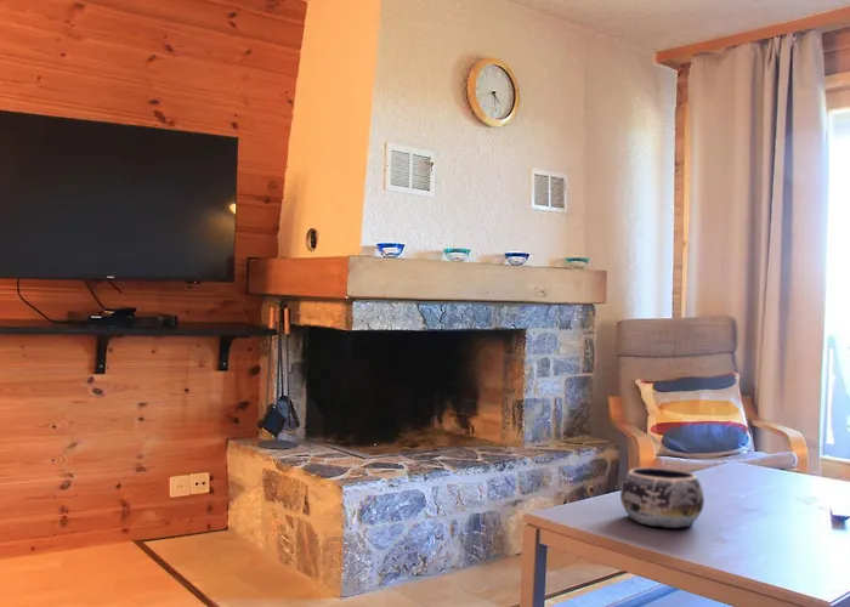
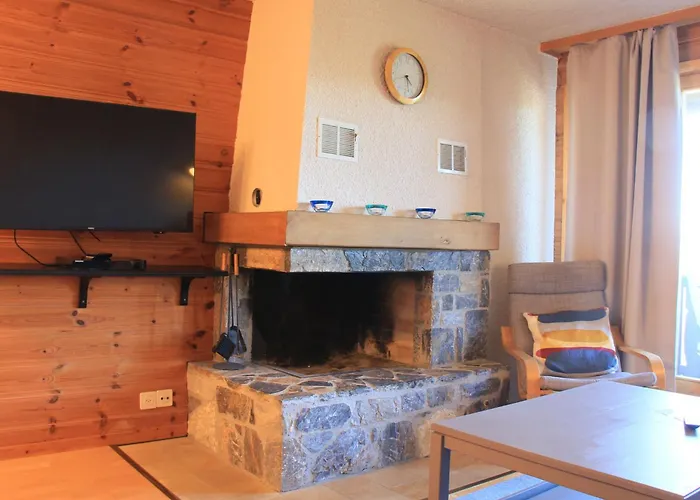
- decorative bowl [619,466,706,529]
